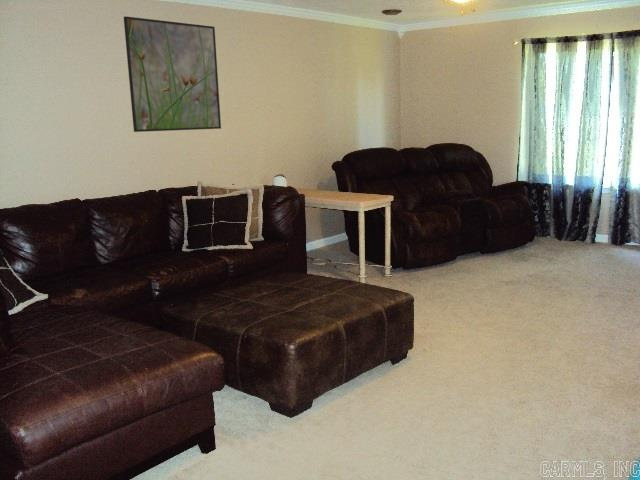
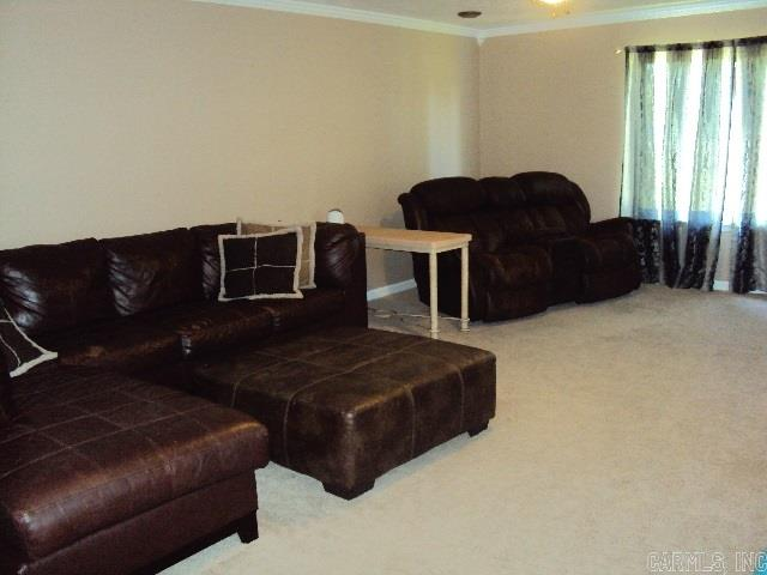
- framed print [123,16,222,133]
